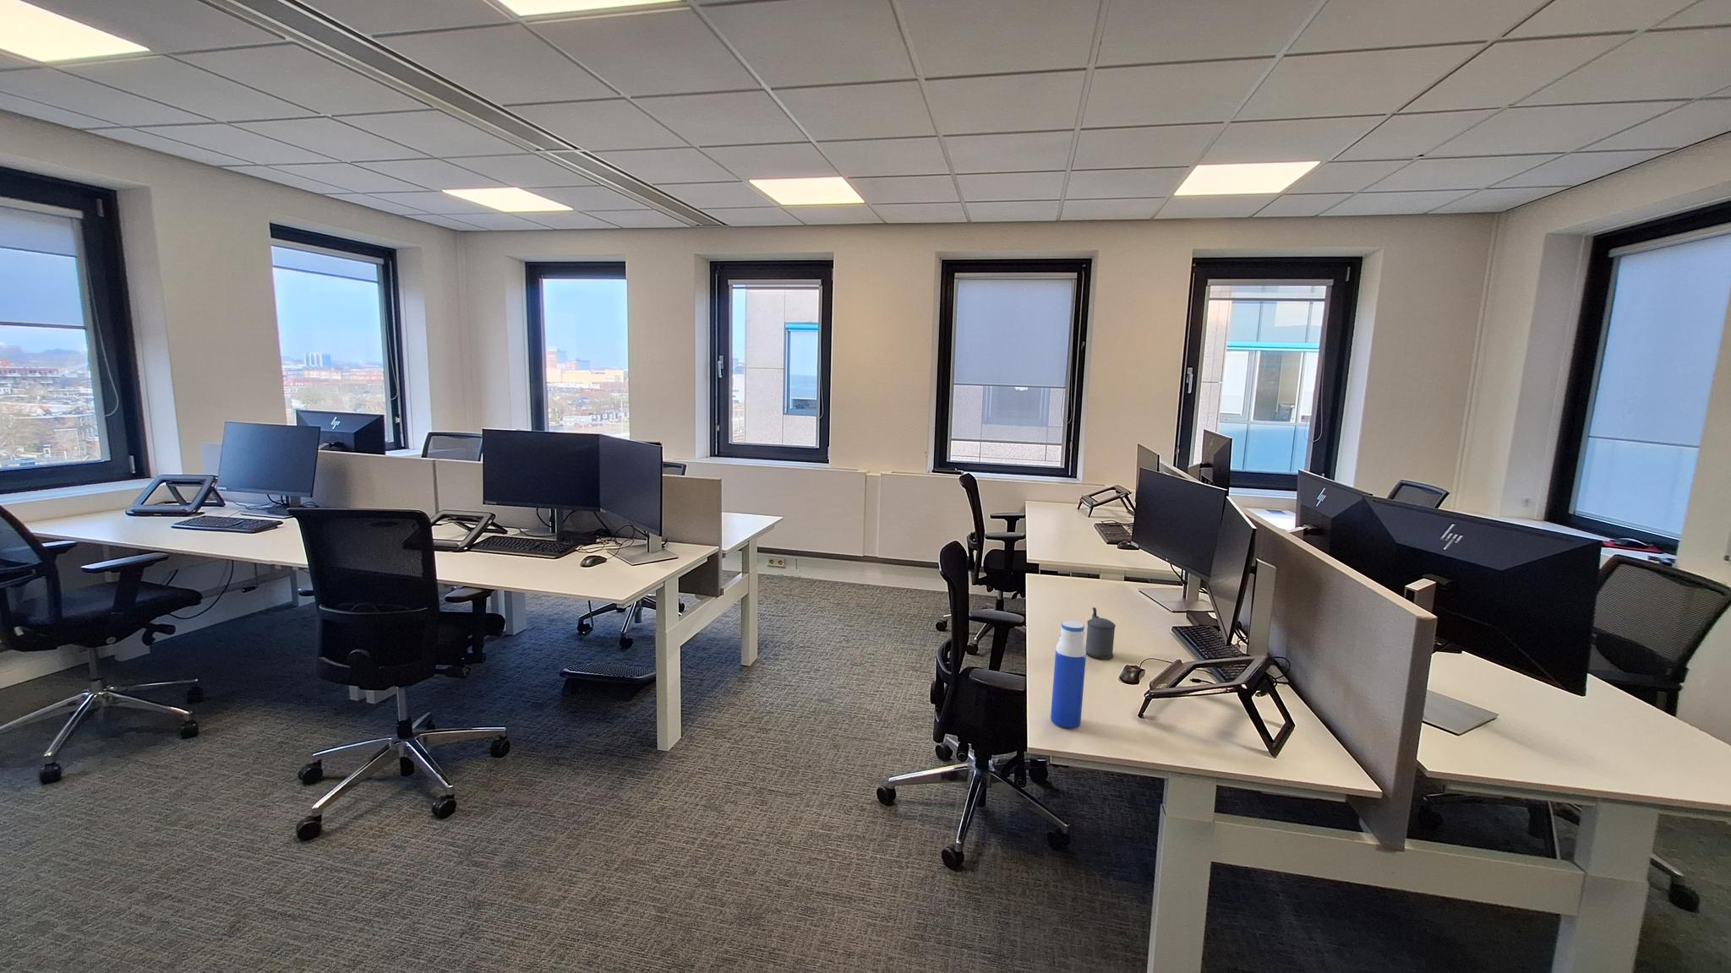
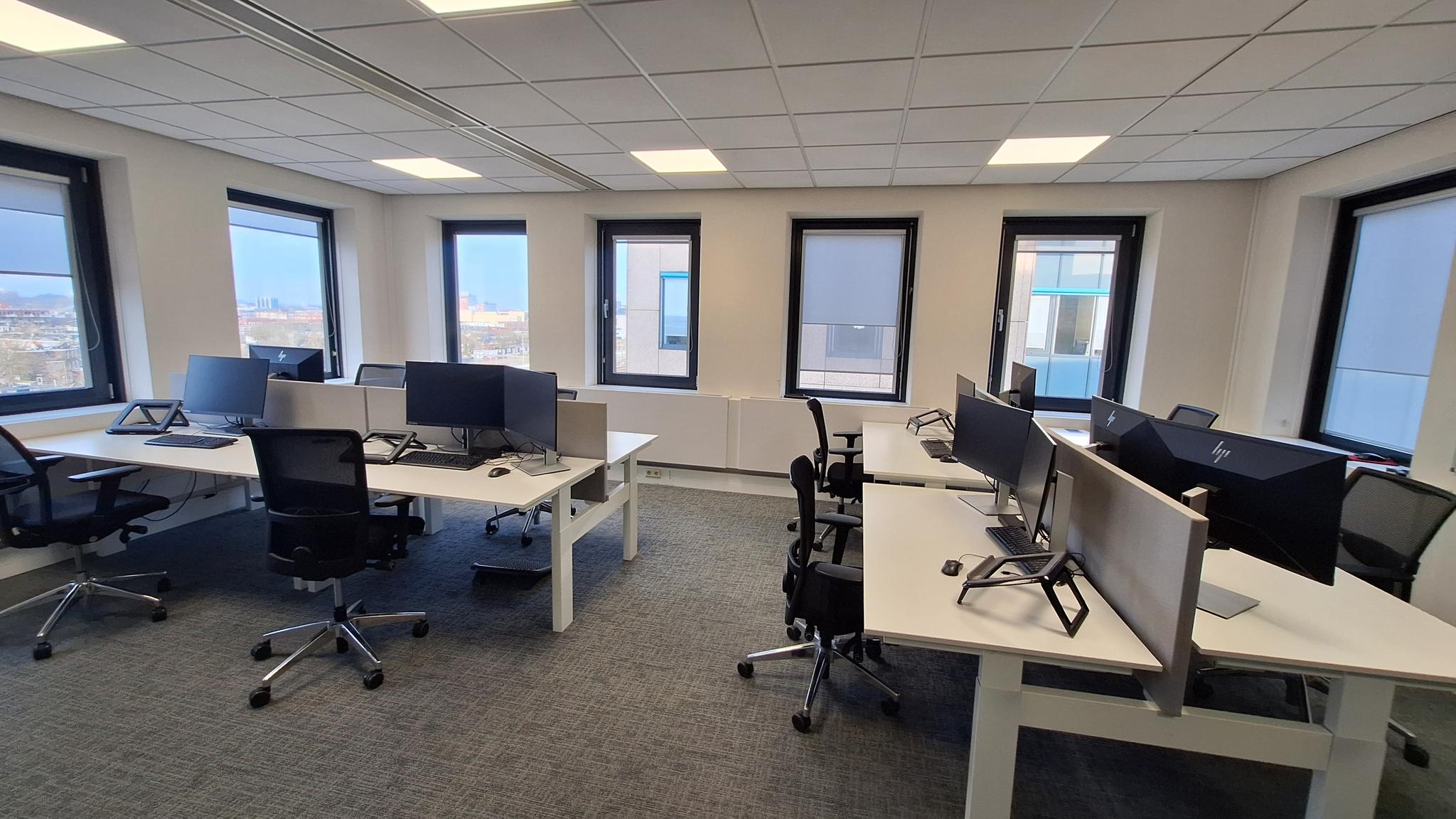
- water bottle [1050,620,1087,729]
- beer stein [1085,606,1116,661]
